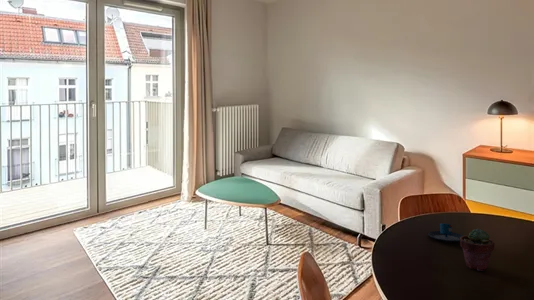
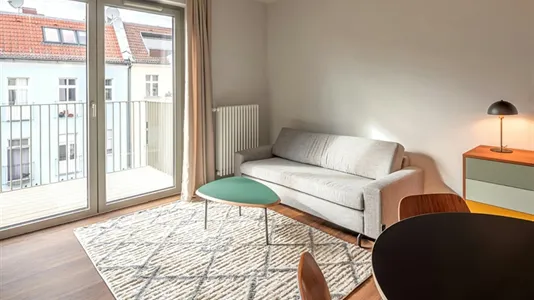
- mug [427,223,464,243]
- potted succulent [459,228,495,272]
